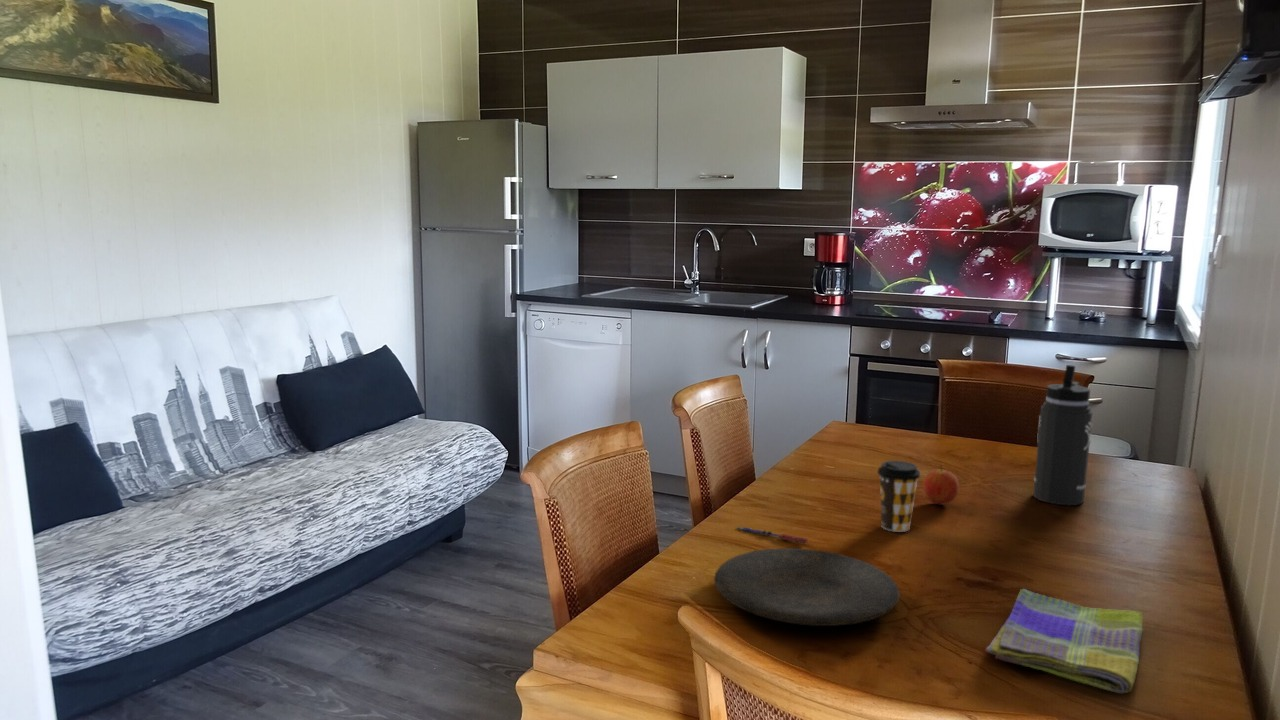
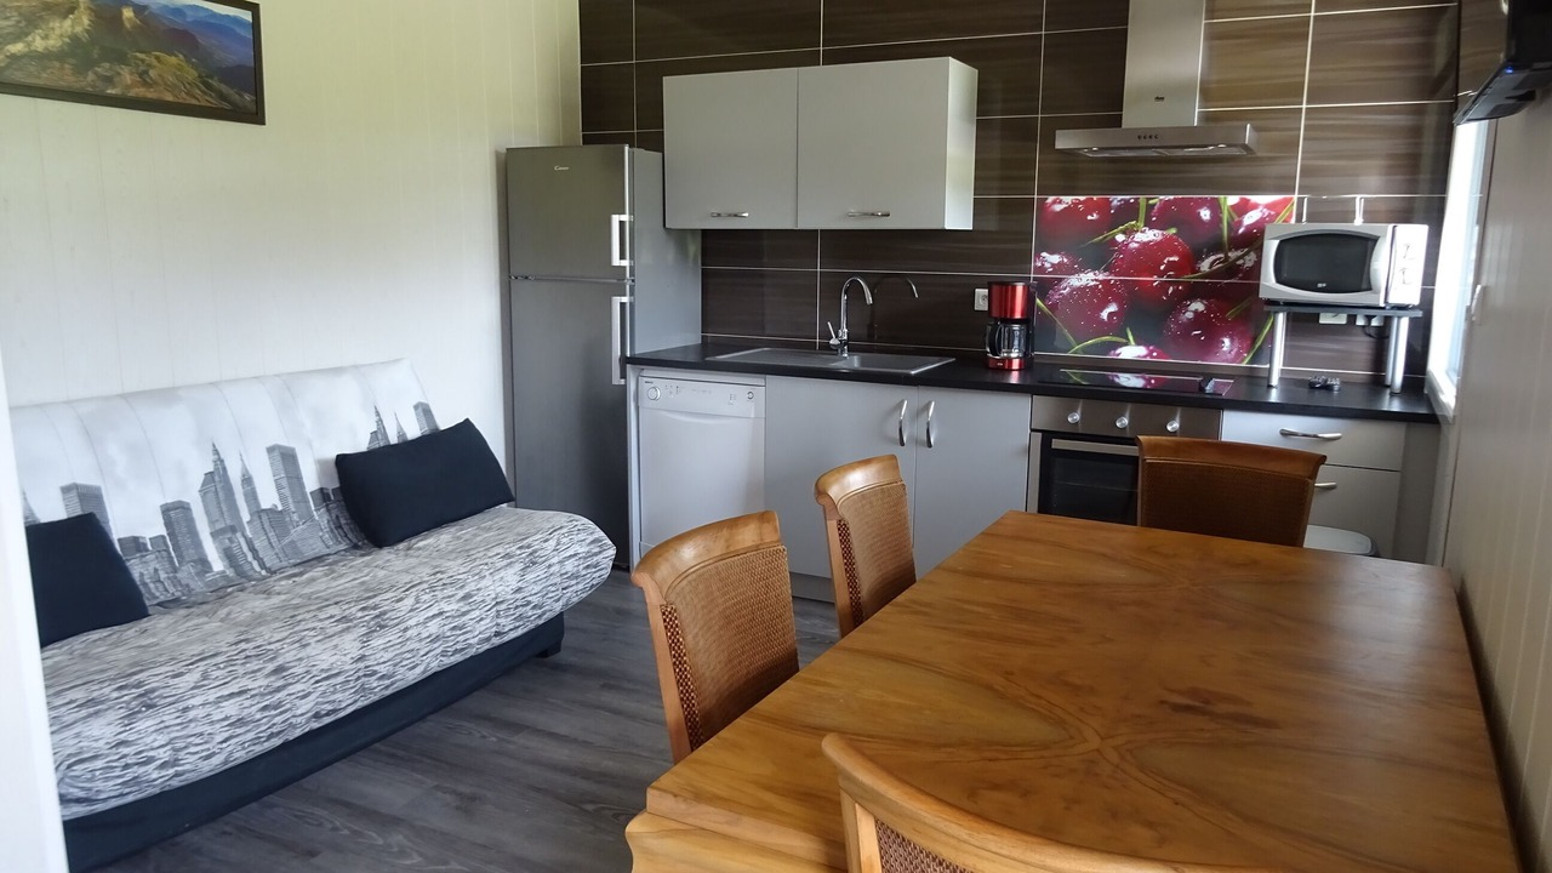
- fruit [922,464,960,506]
- thermos bottle [1032,364,1094,506]
- coffee cup [876,460,922,533]
- pen [736,526,809,544]
- dish towel [985,588,1144,694]
- plate [713,547,901,627]
